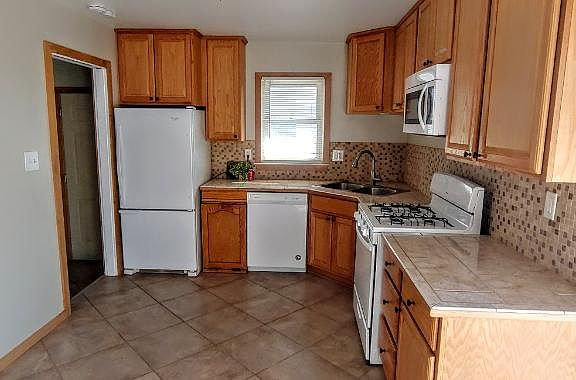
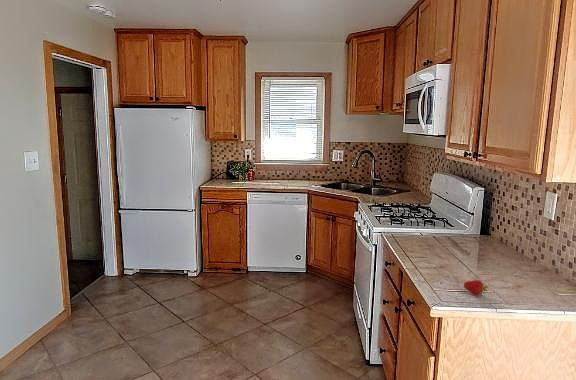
+ fruit [462,279,489,297]
